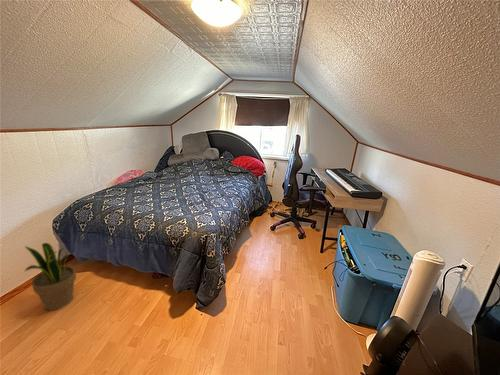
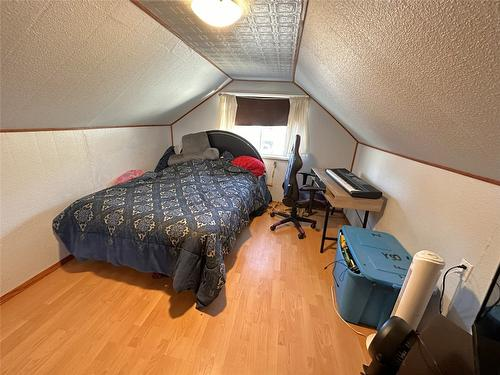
- potted plant [23,242,77,312]
